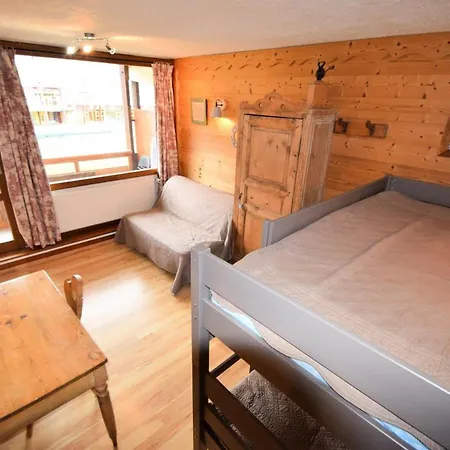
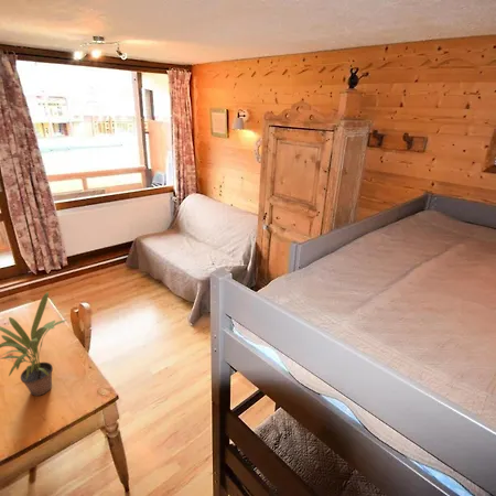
+ potted plant [0,291,68,397]
